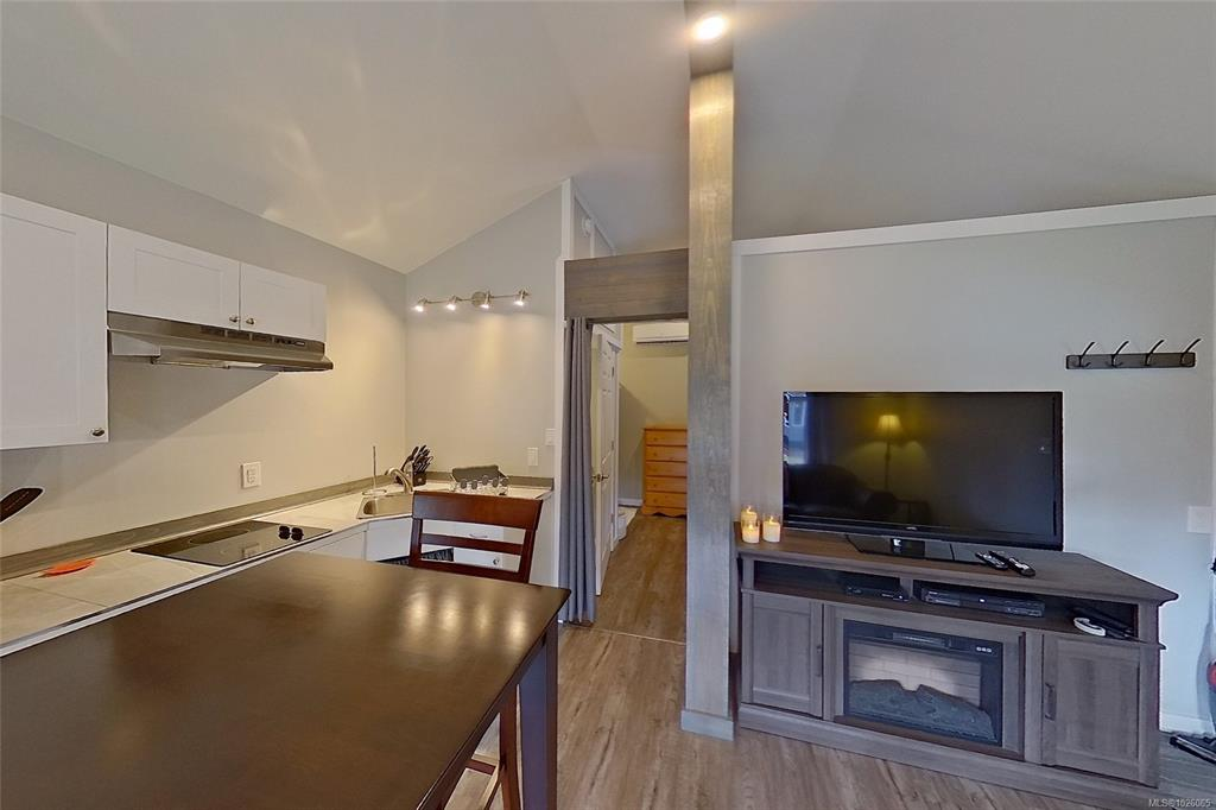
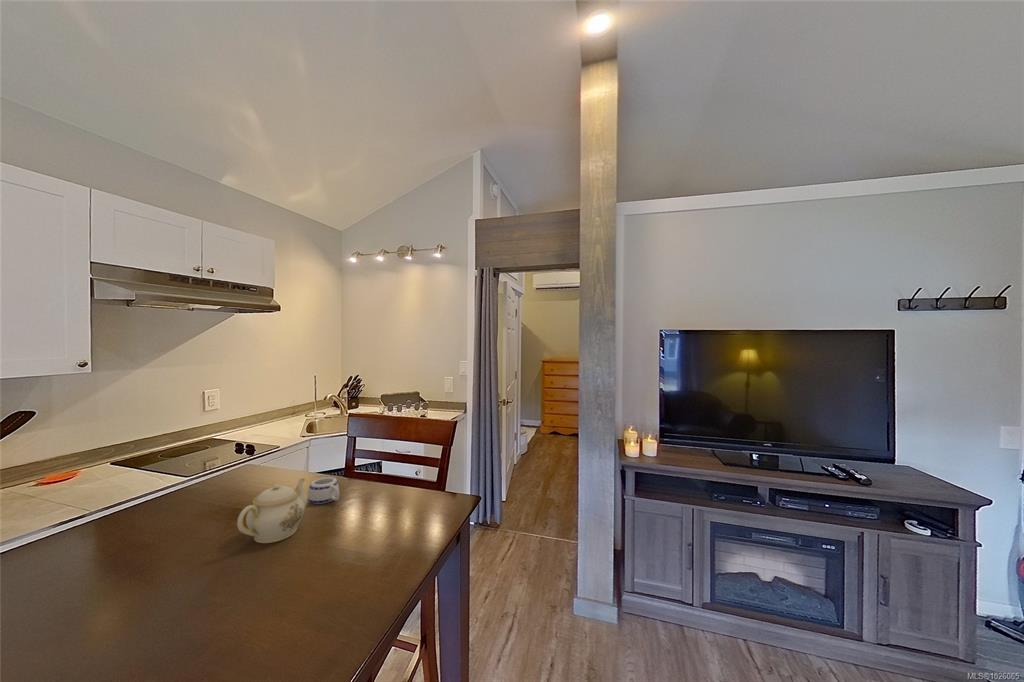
+ teapot [236,477,308,544]
+ mug [307,476,340,505]
